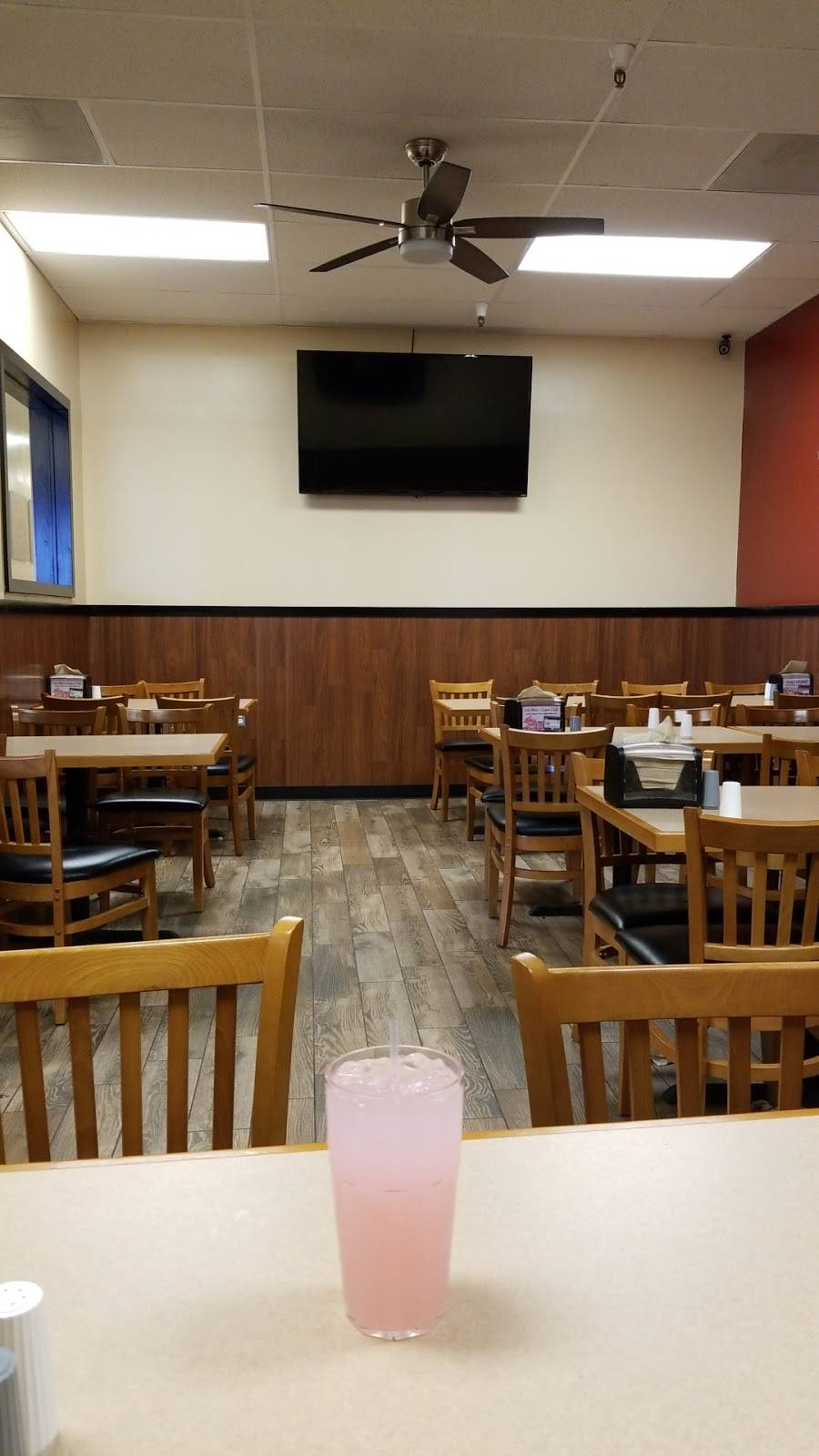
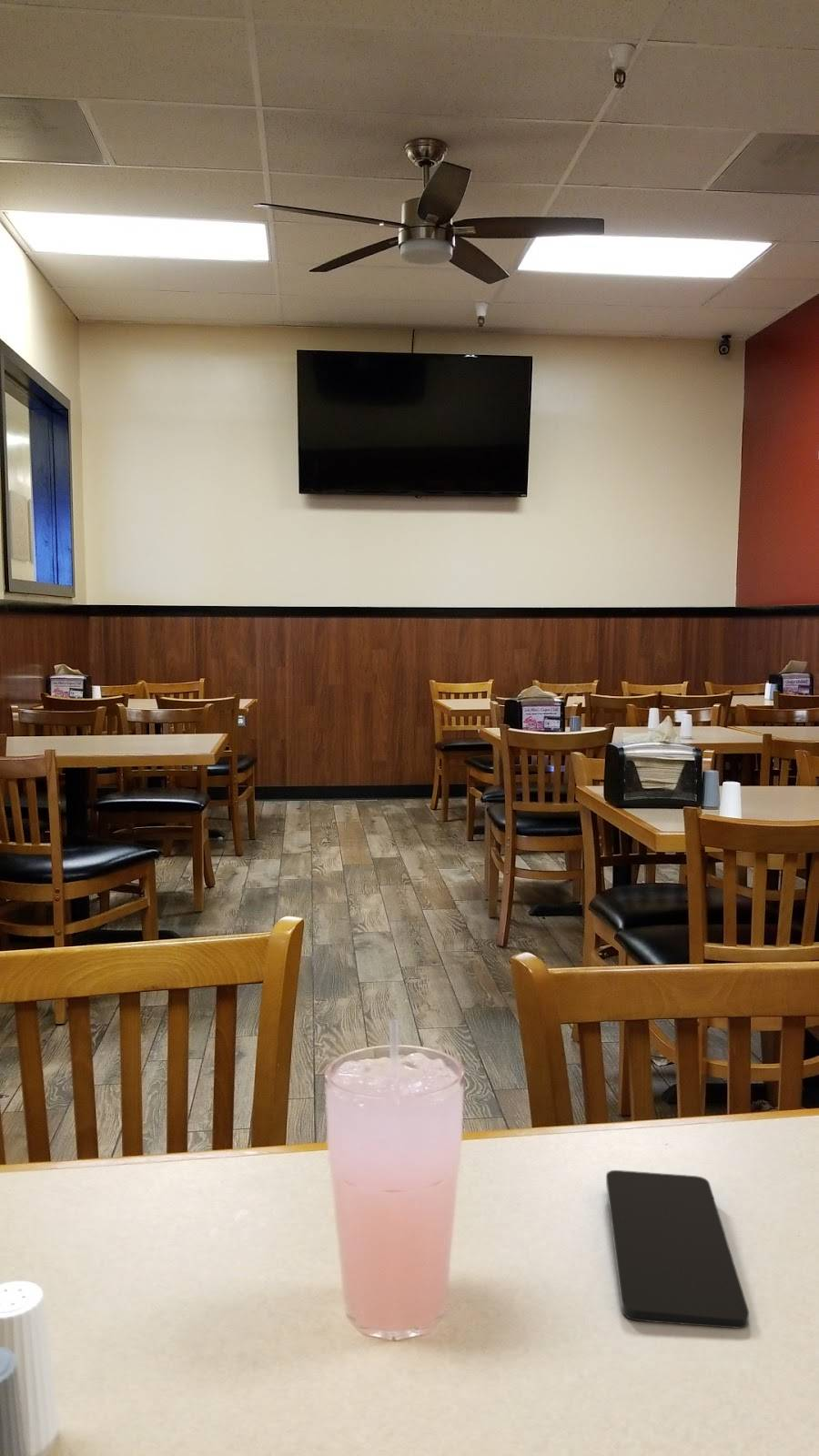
+ smartphone [605,1169,750,1330]
